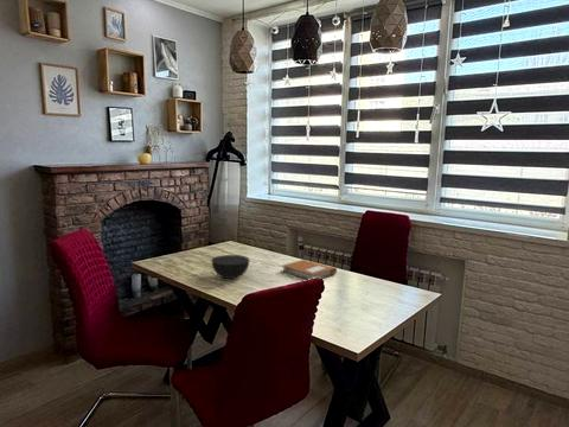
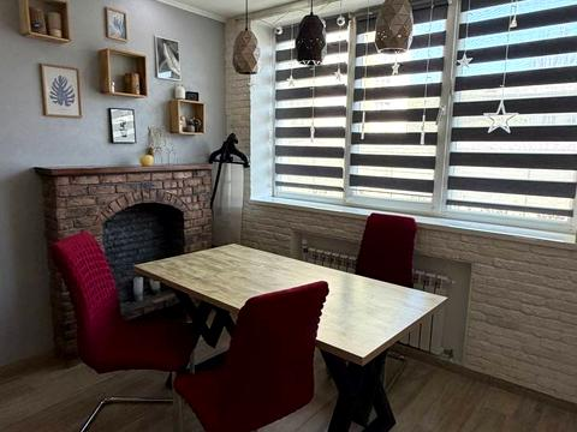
- bowl [210,254,250,280]
- notebook [281,259,338,280]
